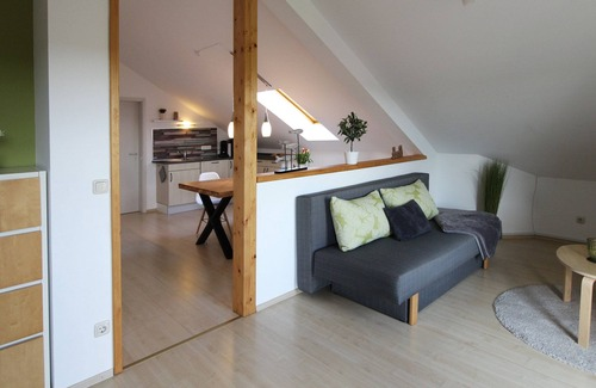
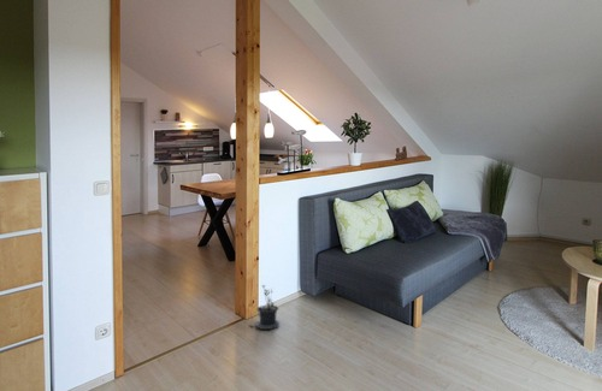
+ potted plant [248,284,281,331]
